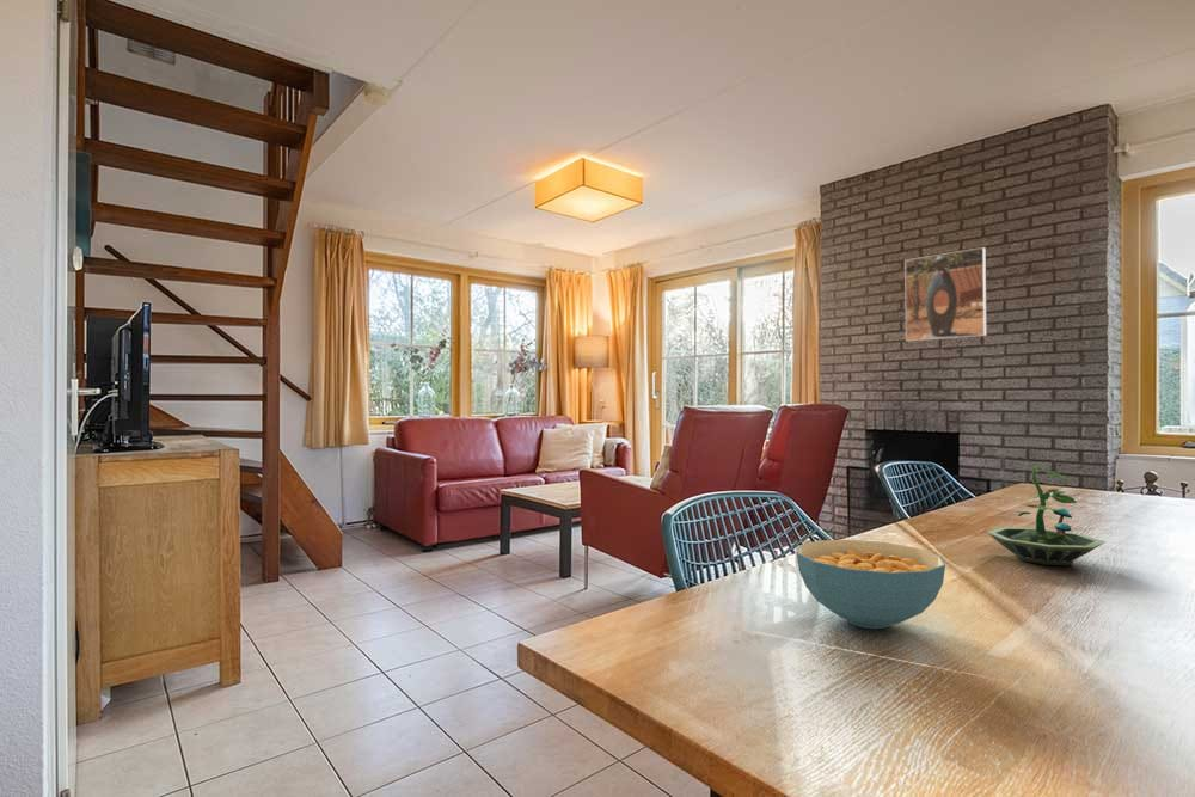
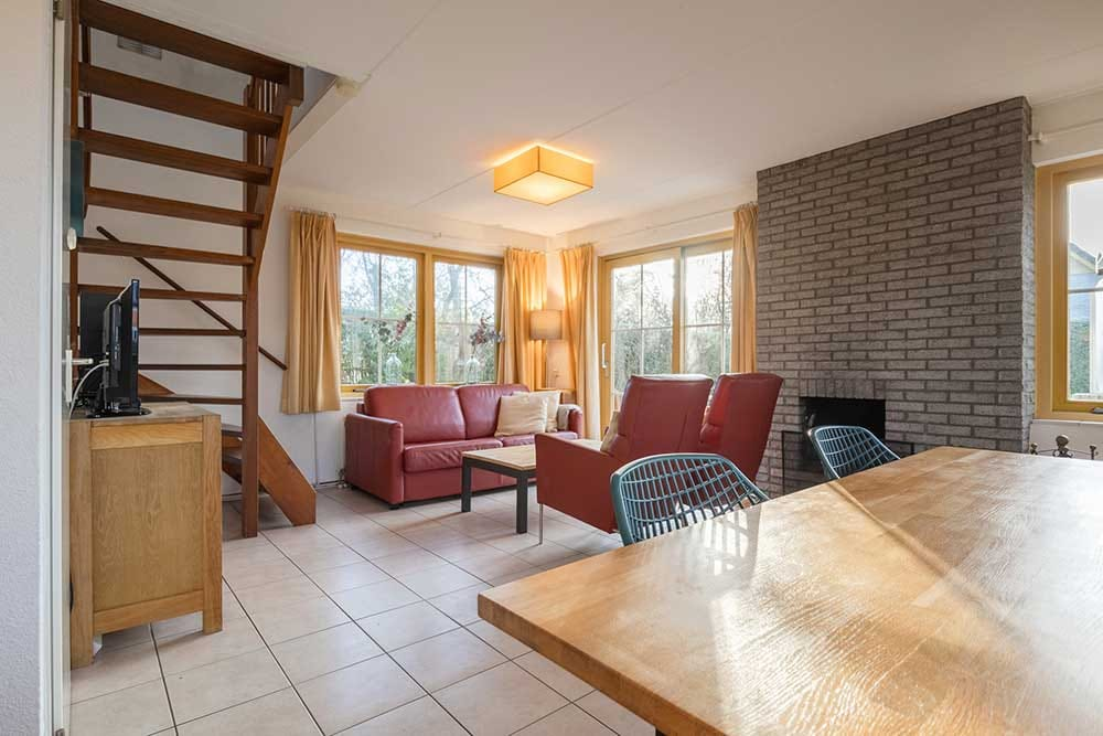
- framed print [903,246,987,343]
- cereal bowl [796,539,946,630]
- terrarium [986,465,1107,566]
